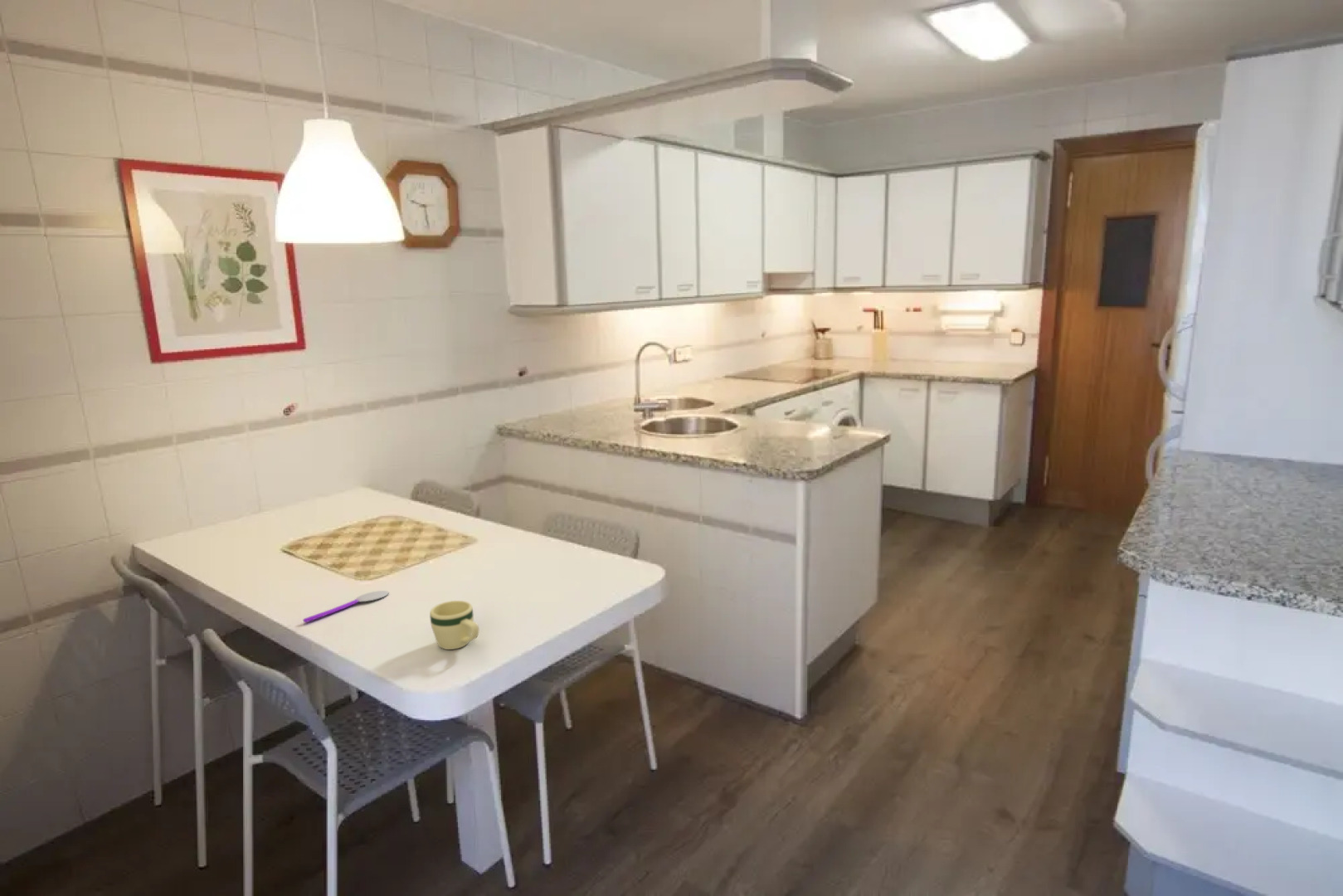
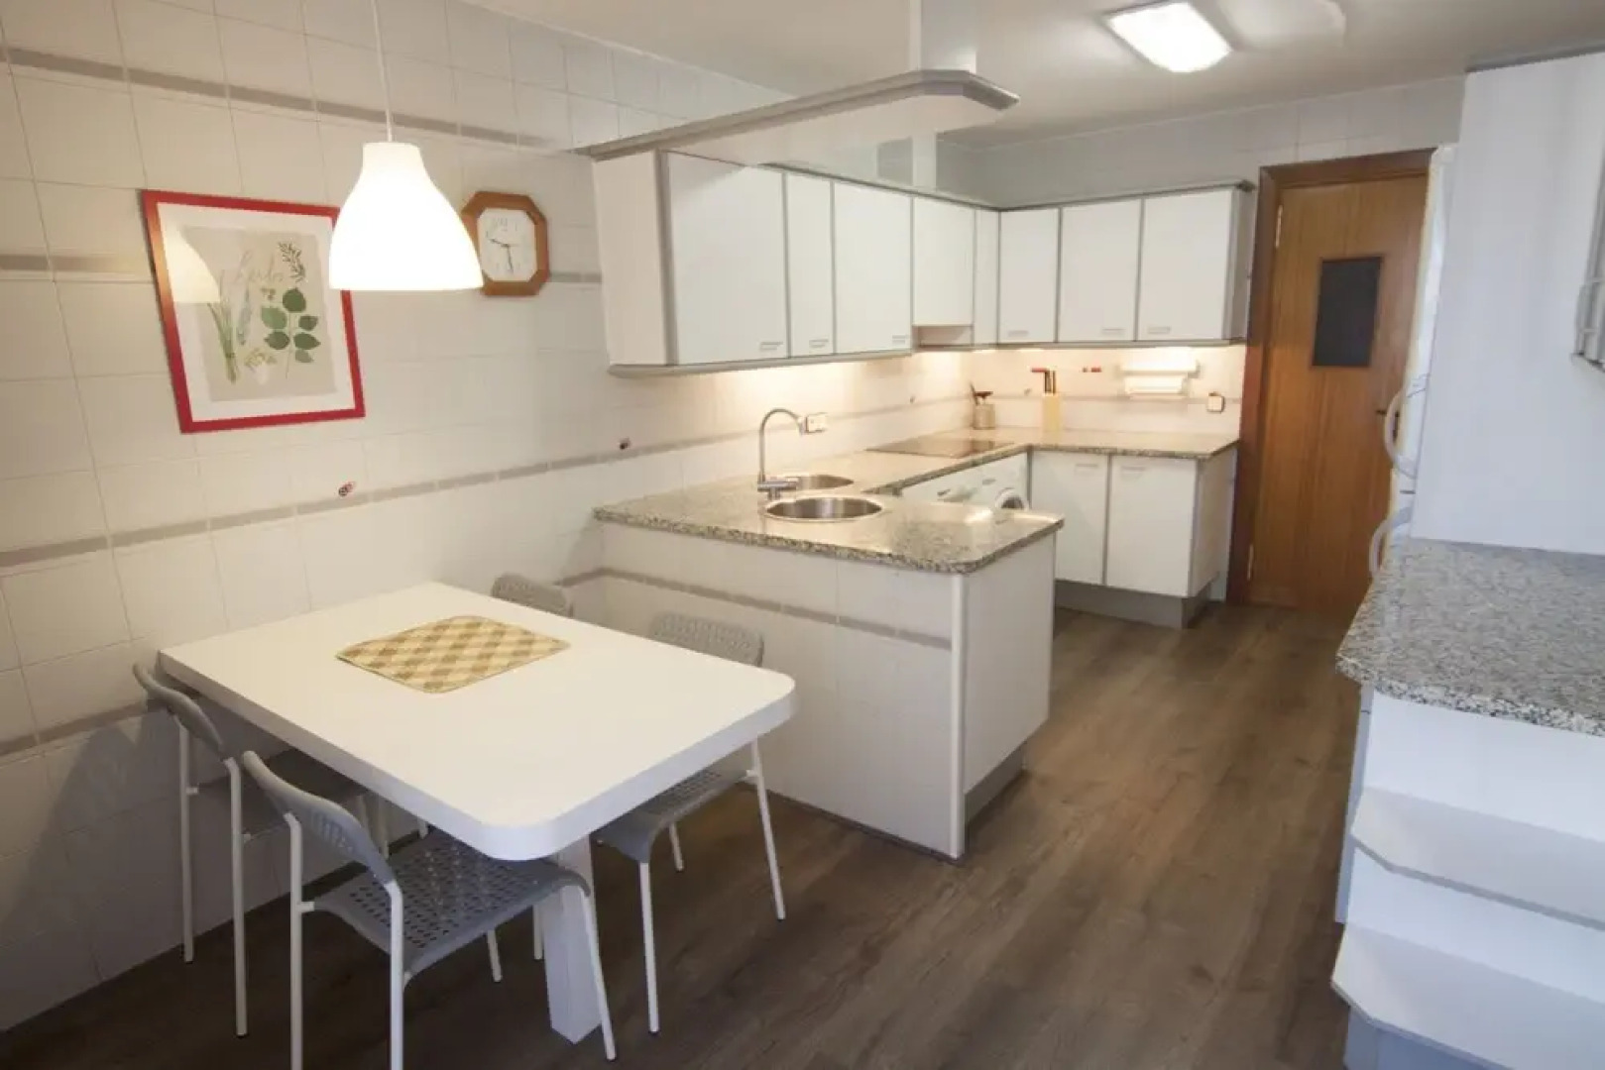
- spoon [302,590,390,623]
- mug [429,600,479,650]
